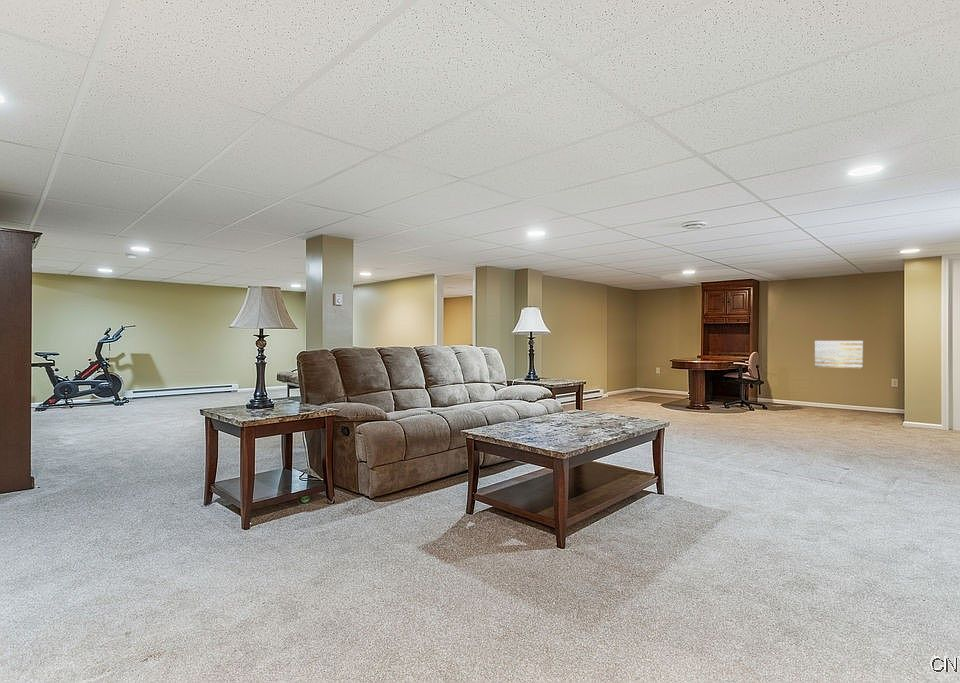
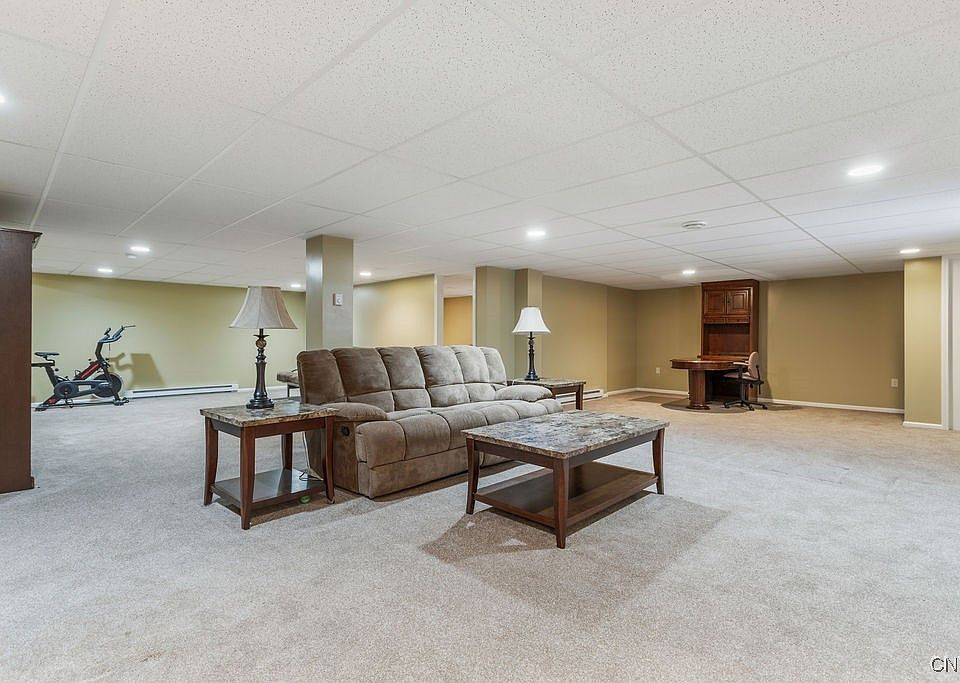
- wall art [814,340,864,370]
